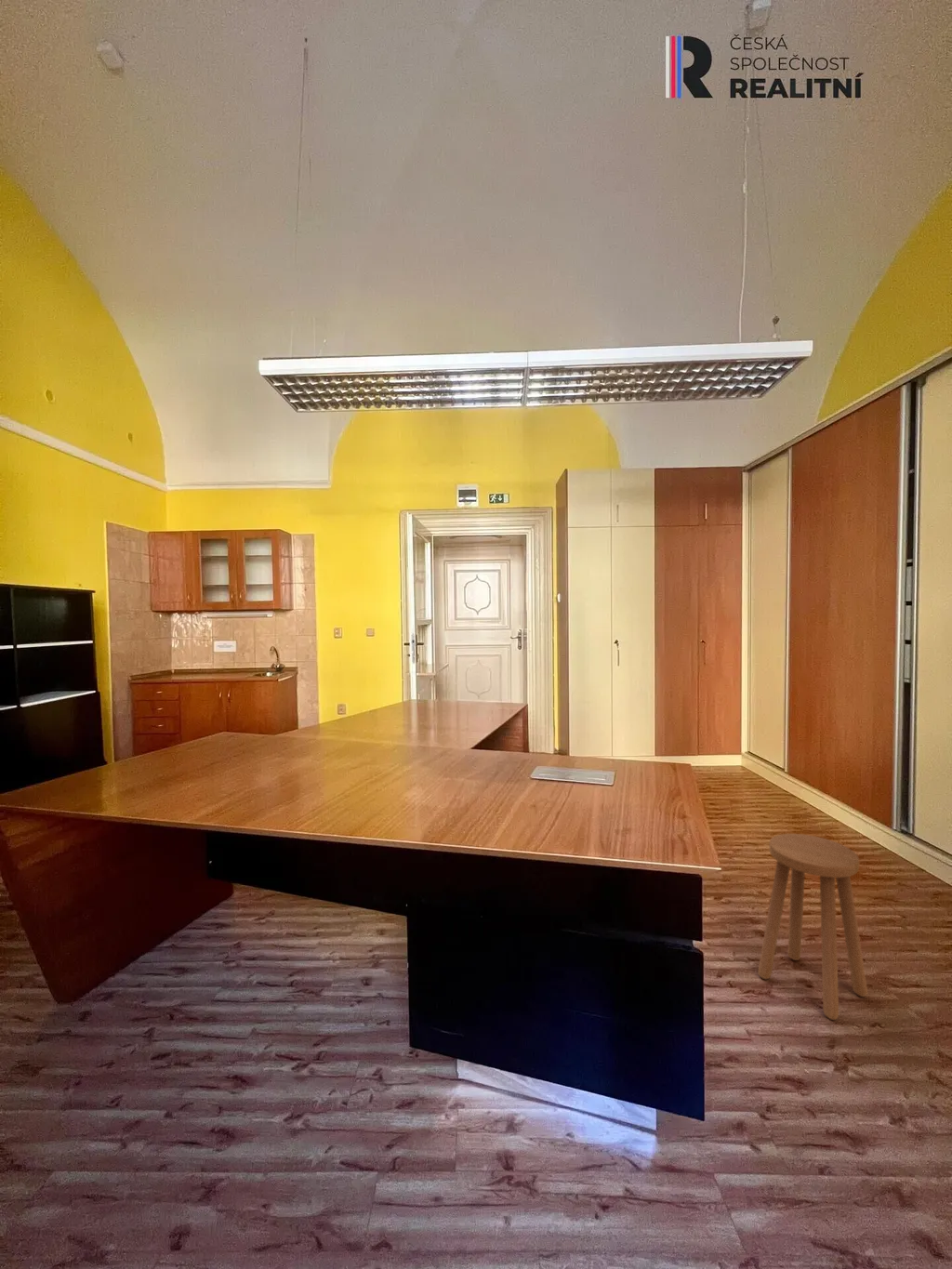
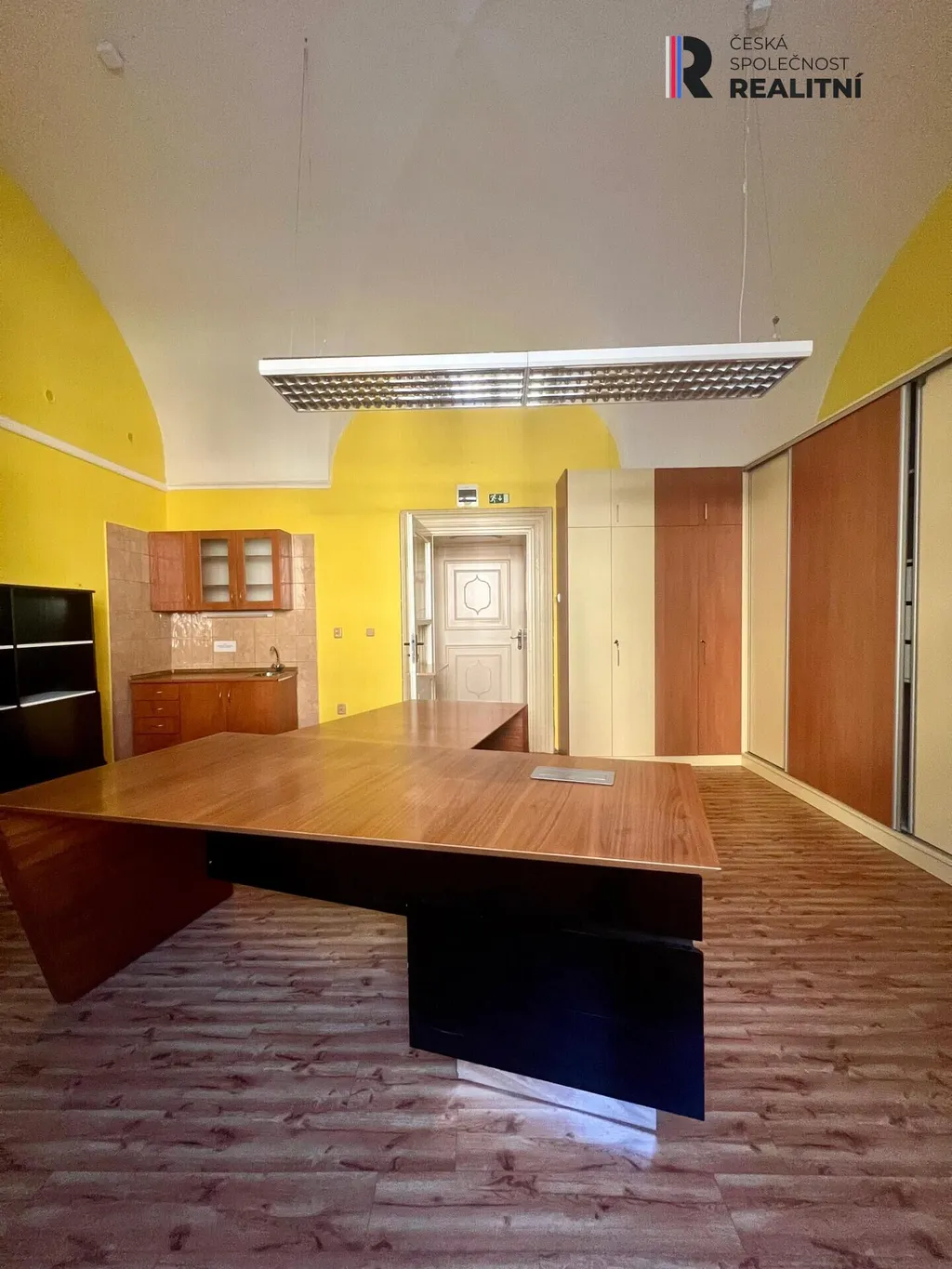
- stool [757,833,868,1021]
